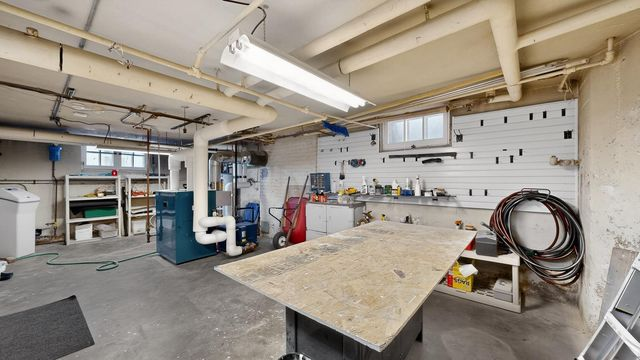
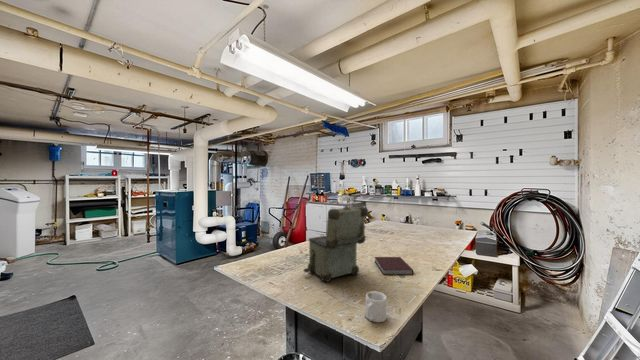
+ mug [365,290,388,323]
+ notebook [374,256,414,276]
+ toolbox [303,204,369,283]
